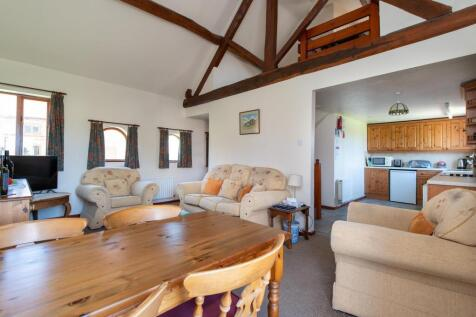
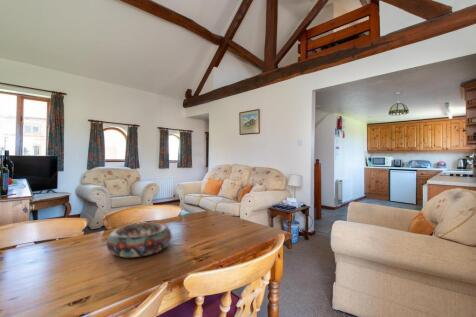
+ decorative bowl [105,222,172,258]
